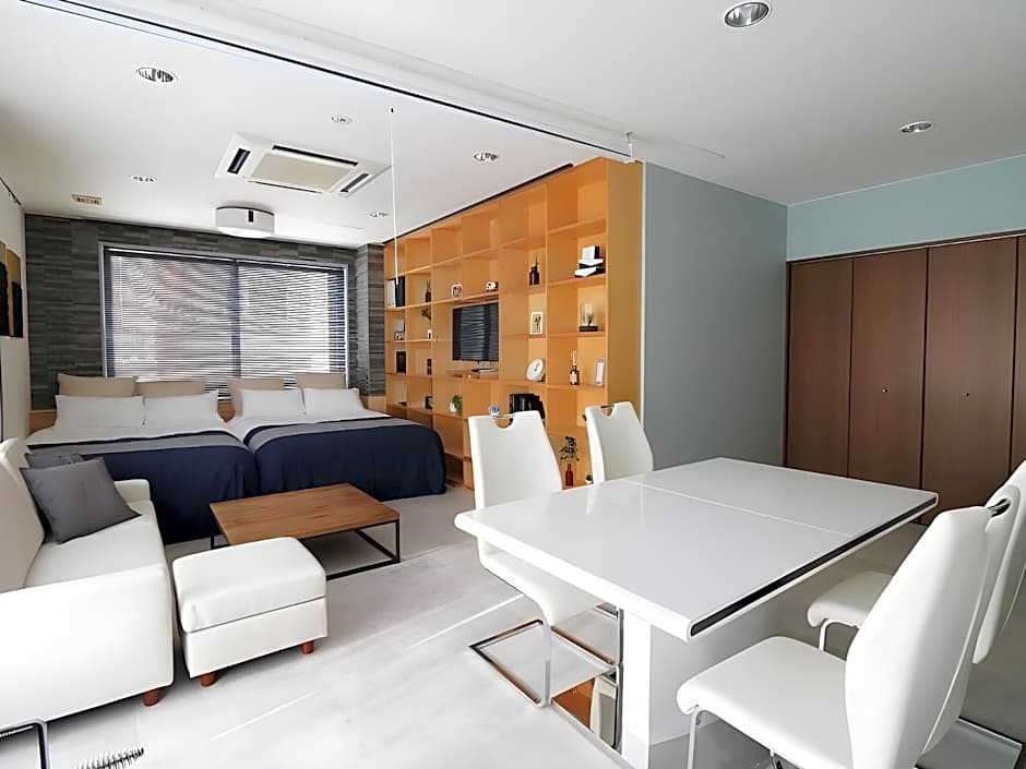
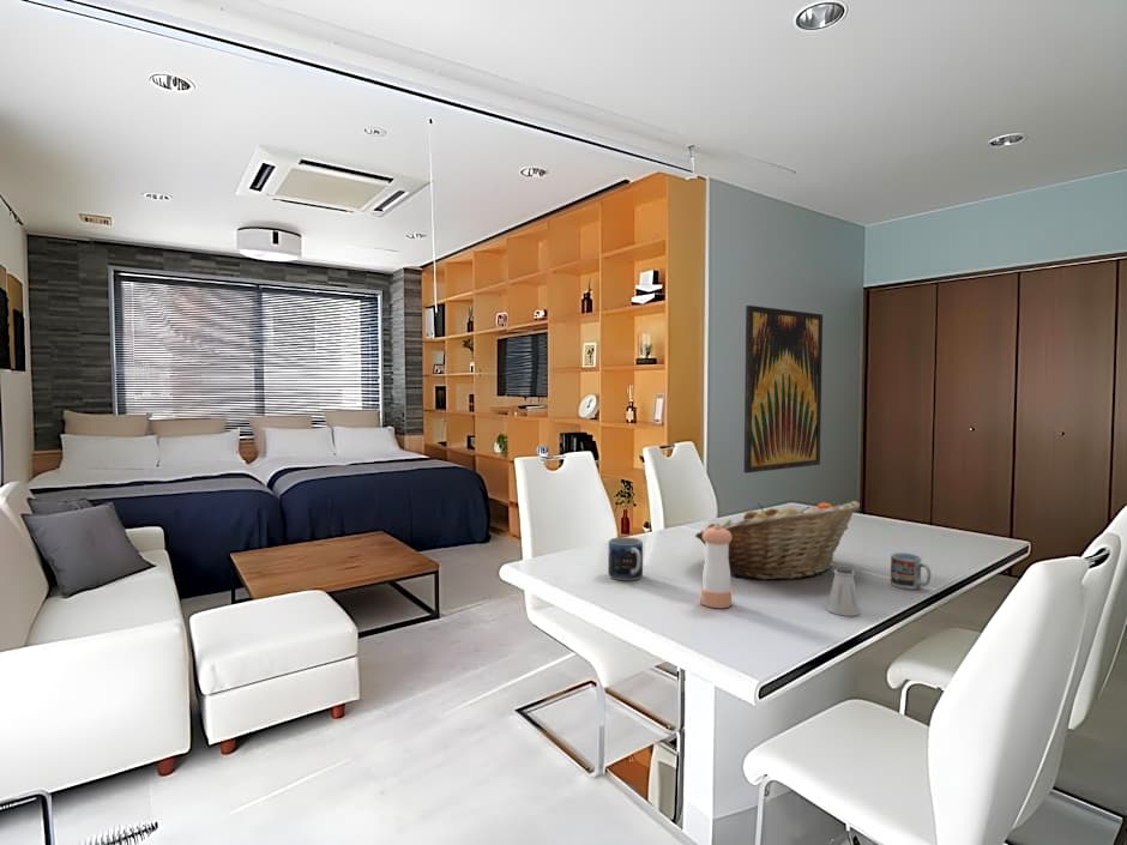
+ pepper shaker [700,524,733,609]
+ mug [607,536,644,581]
+ cup [890,551,932,591]
+ wall art [743,304,824,475]
+ saltshaker [826,566,861,617]
+ fruit basket [694,500,861,581]
